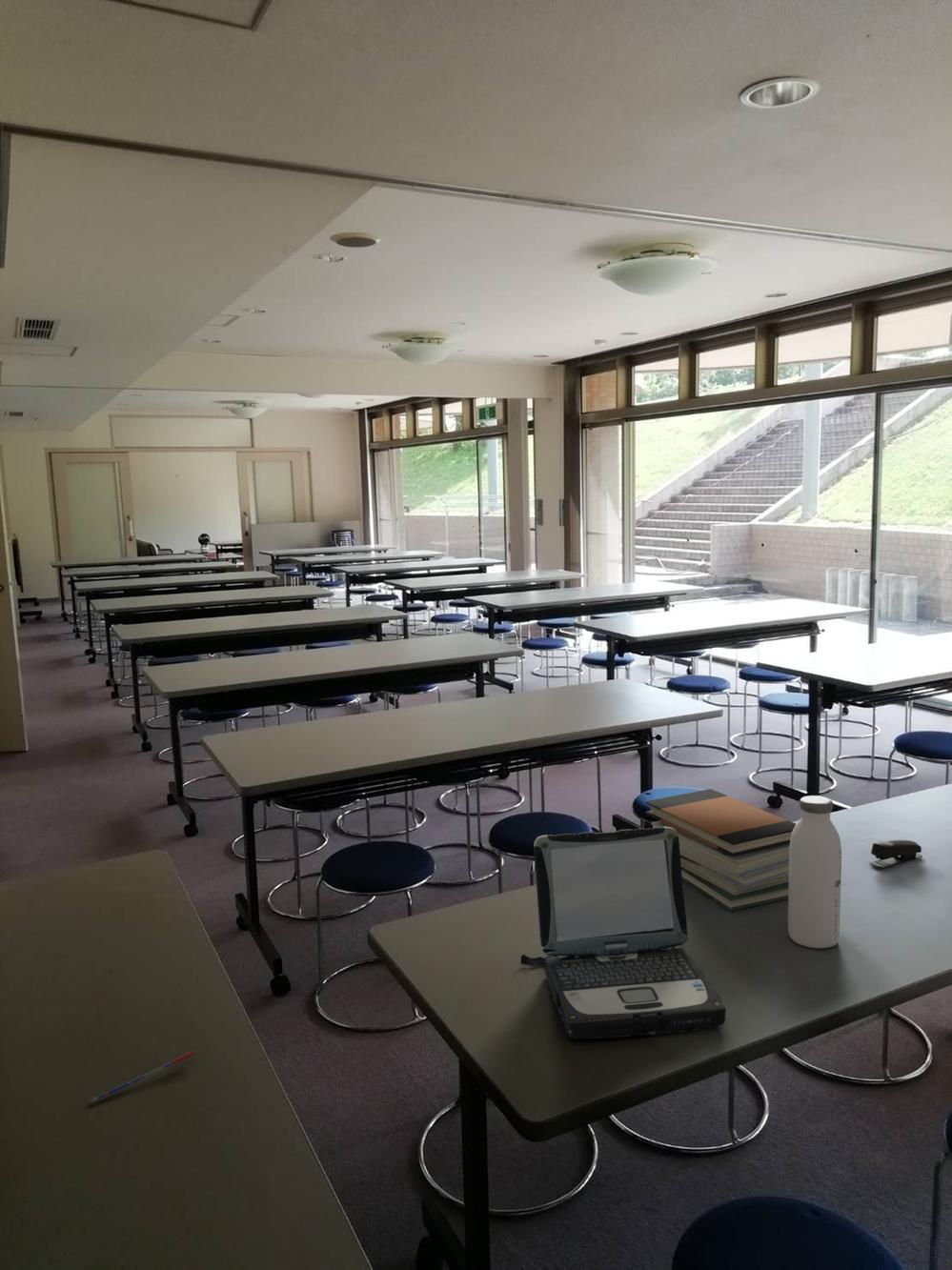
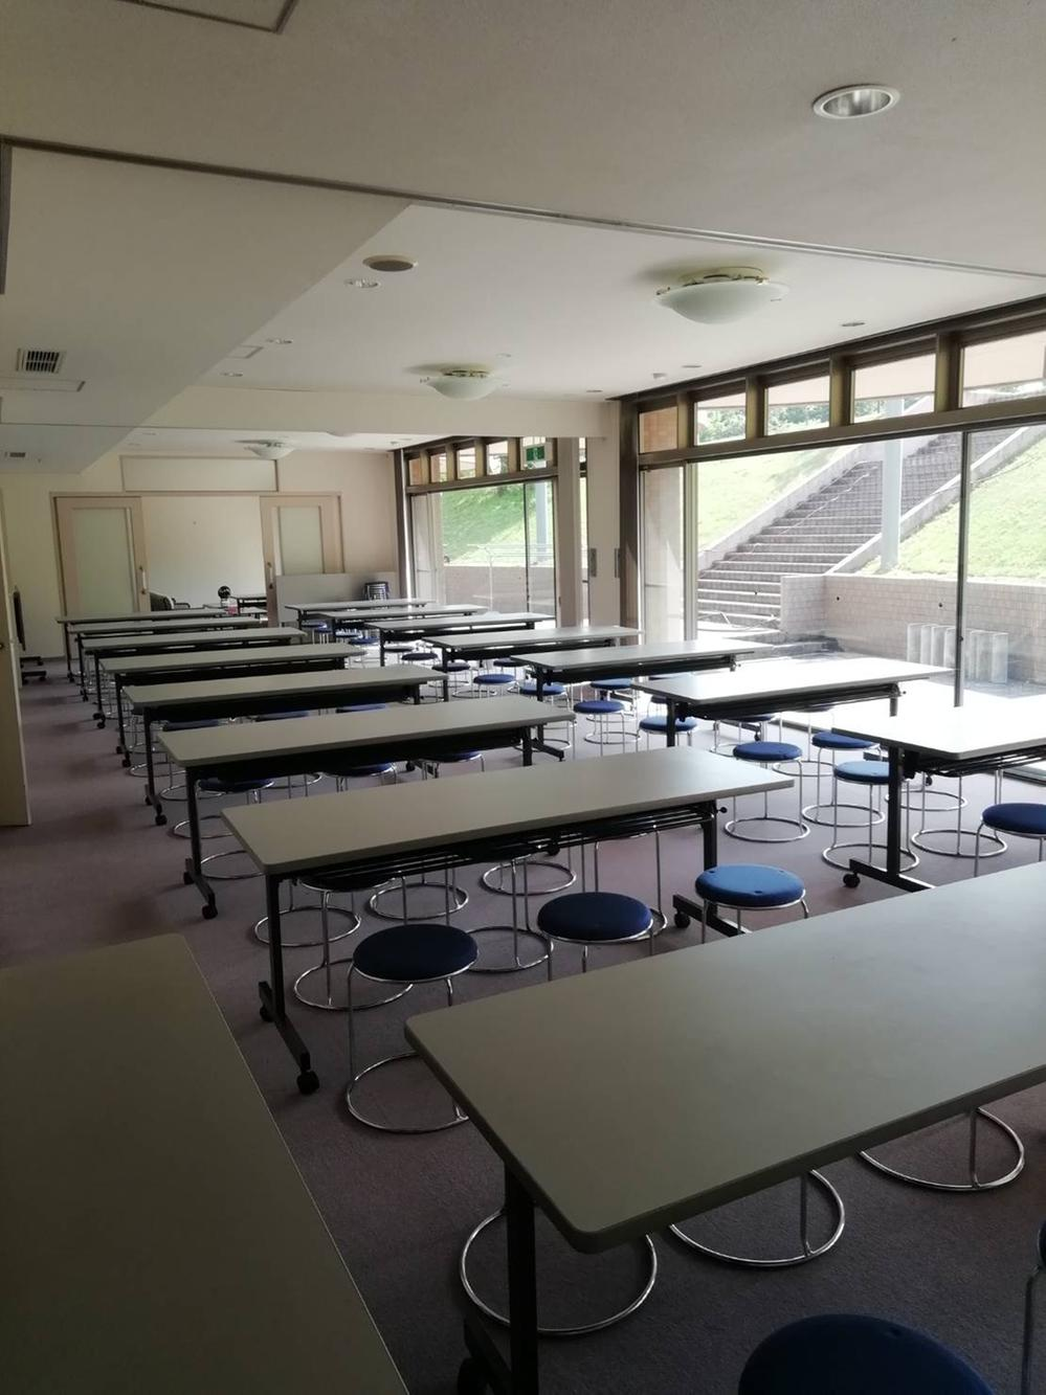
- laptop [519,827,727,1040]
- pen [91,1049,197,1104]
- book stack [644,788,797,912]
- water bottle [787,795,842,949]
- stapler [868,839,923,869]
